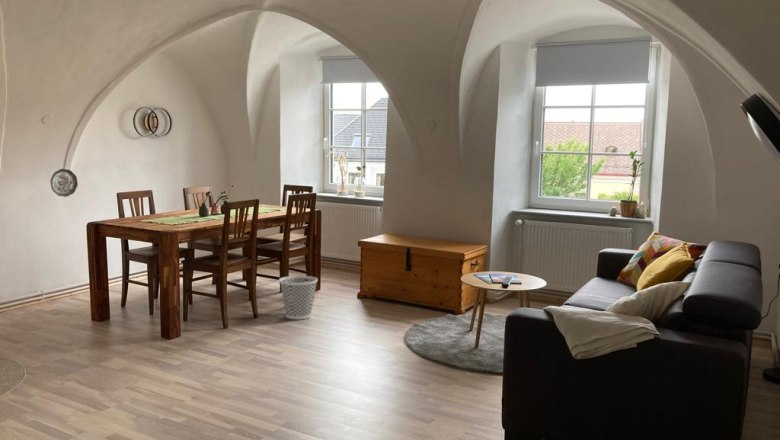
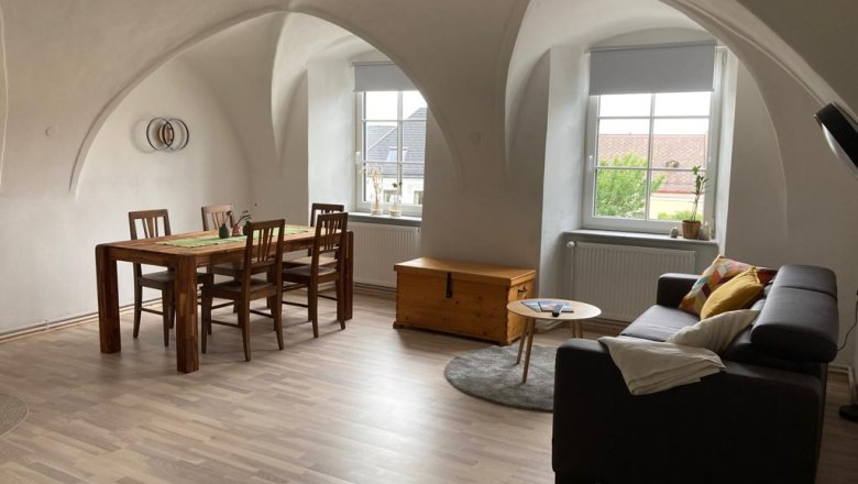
- decorative plate [49,168,79,198]
- wastebasket [278,275,319,320]
